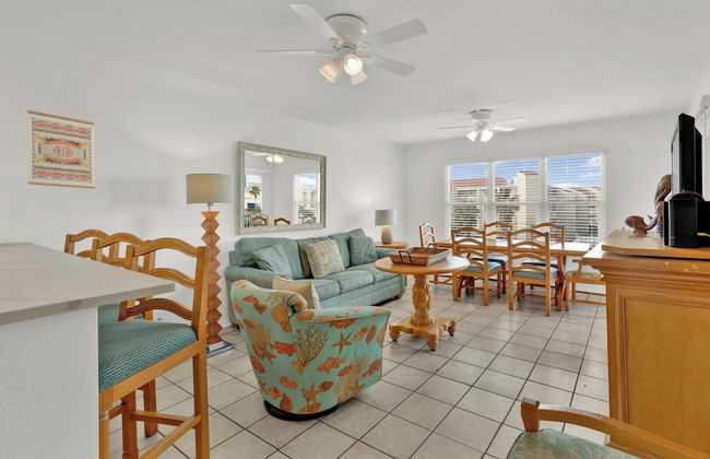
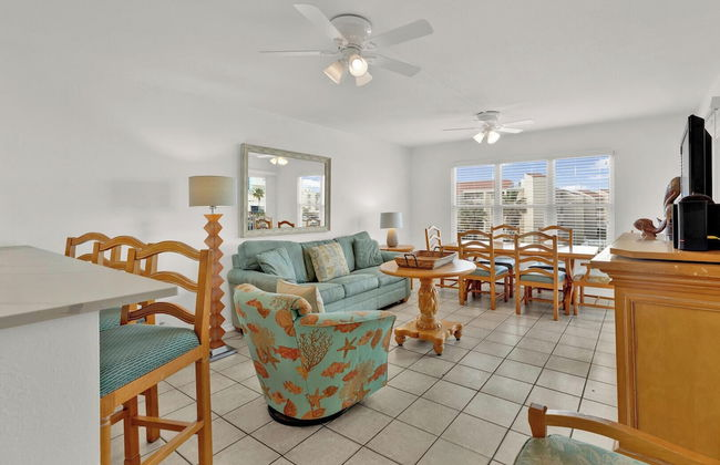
- wall art [26,109,96,189]
